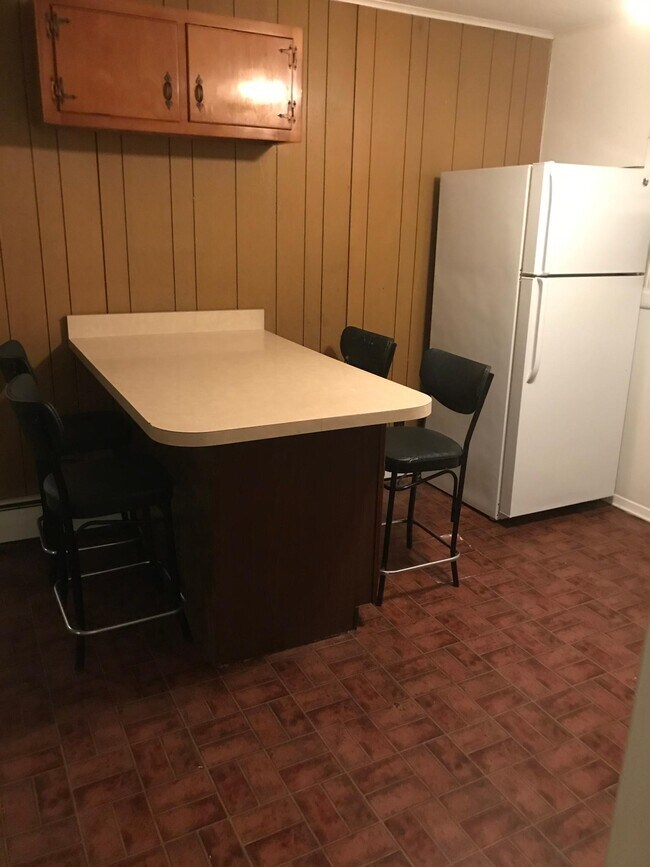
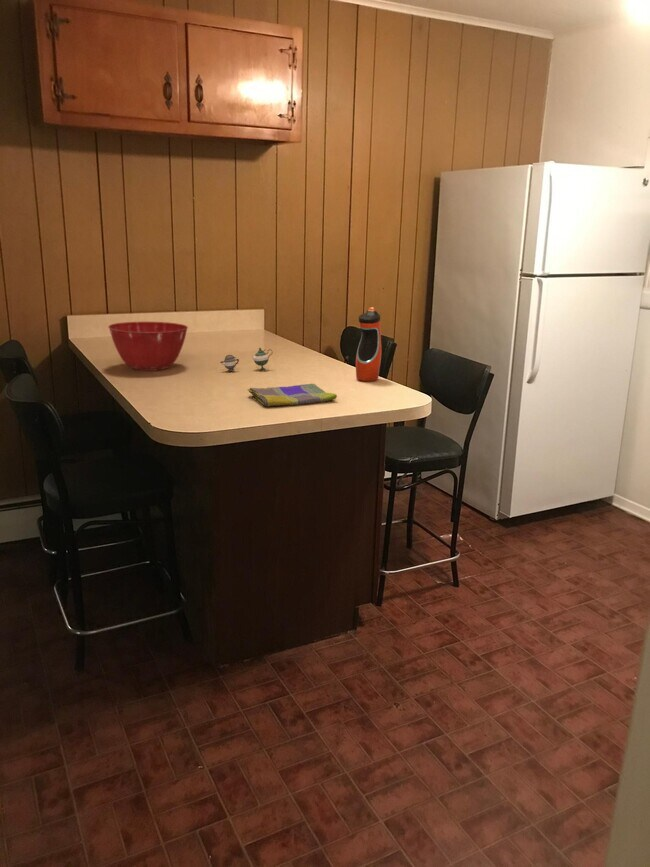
+ teapot [219,347,274,372]
+ dish towel [246,383,338,407]
+ water bottle [355,306,382,382]
+ mixing bowl [107,321,189,372]
